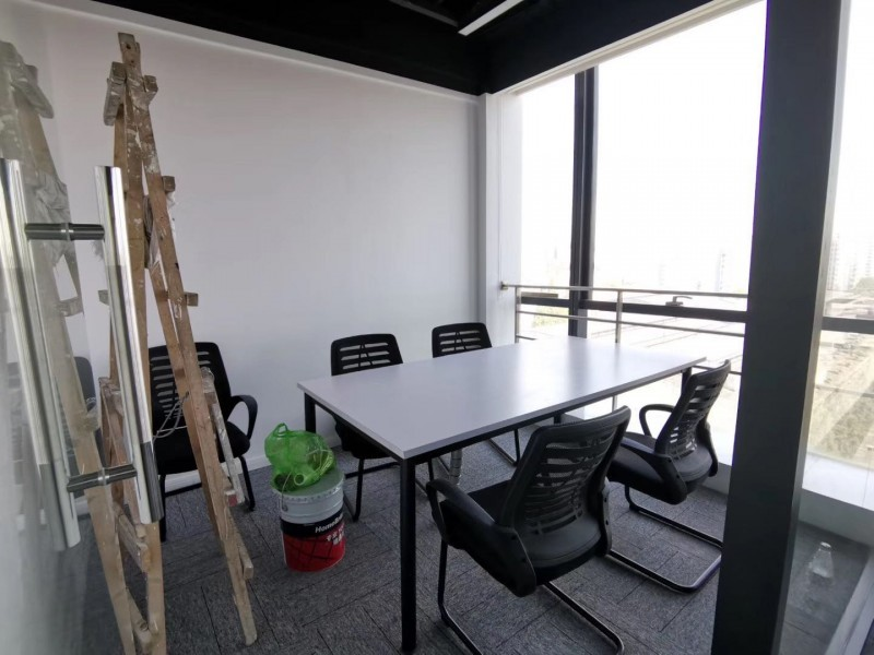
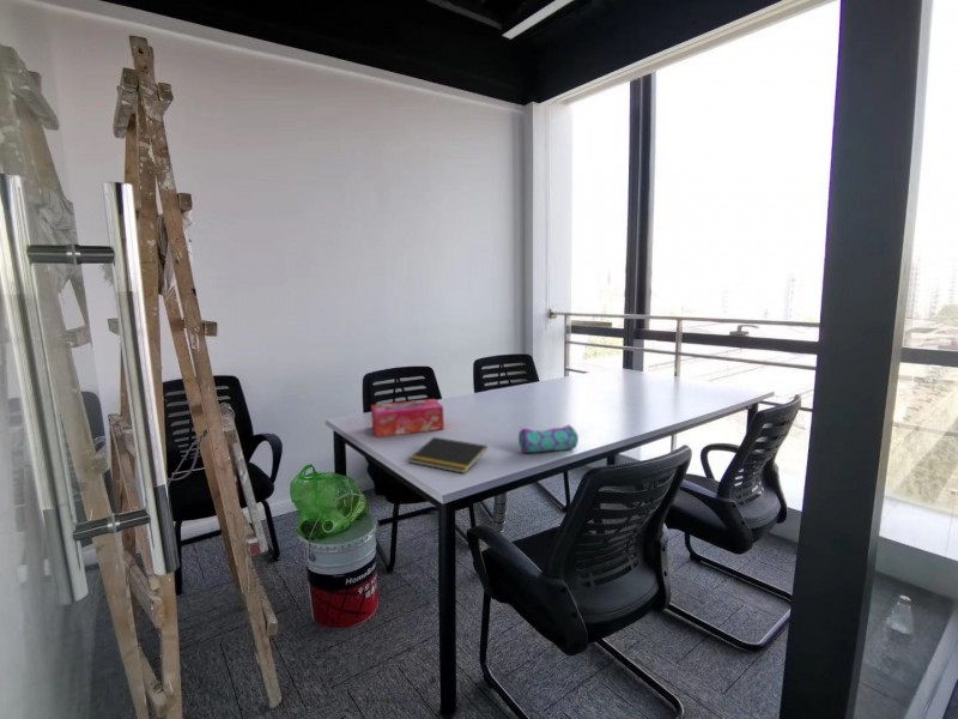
+ tissue box [370,398,445,439]
+ notepad [407,436,489,475]
+ pencil case [517,423,580,454]
